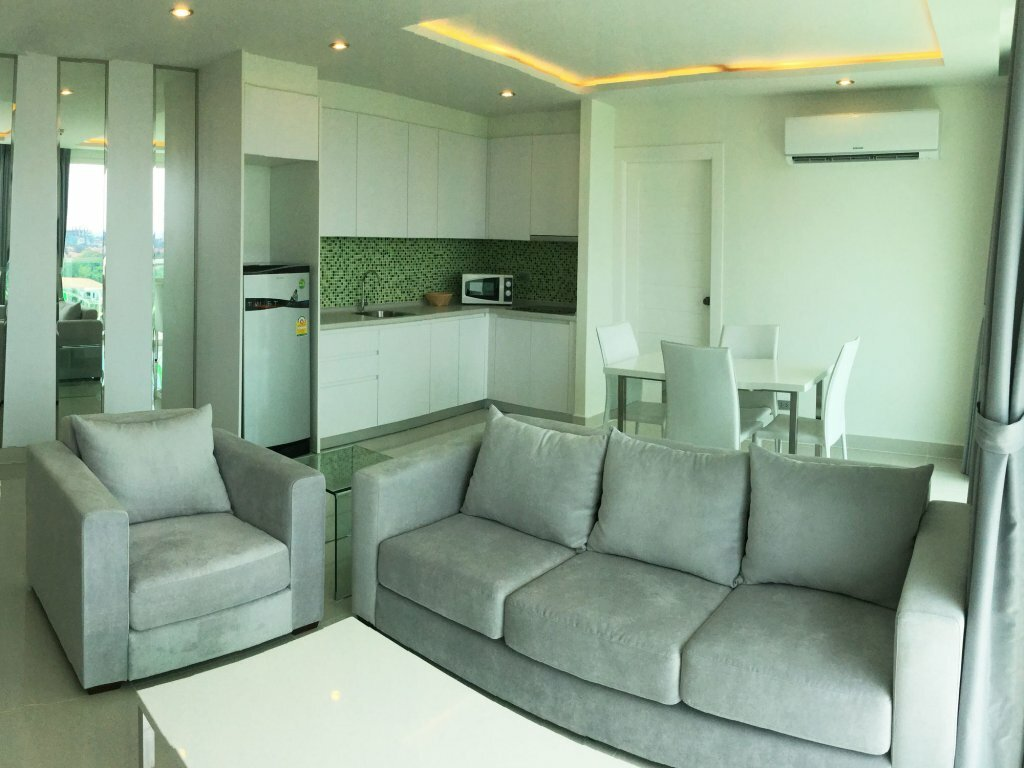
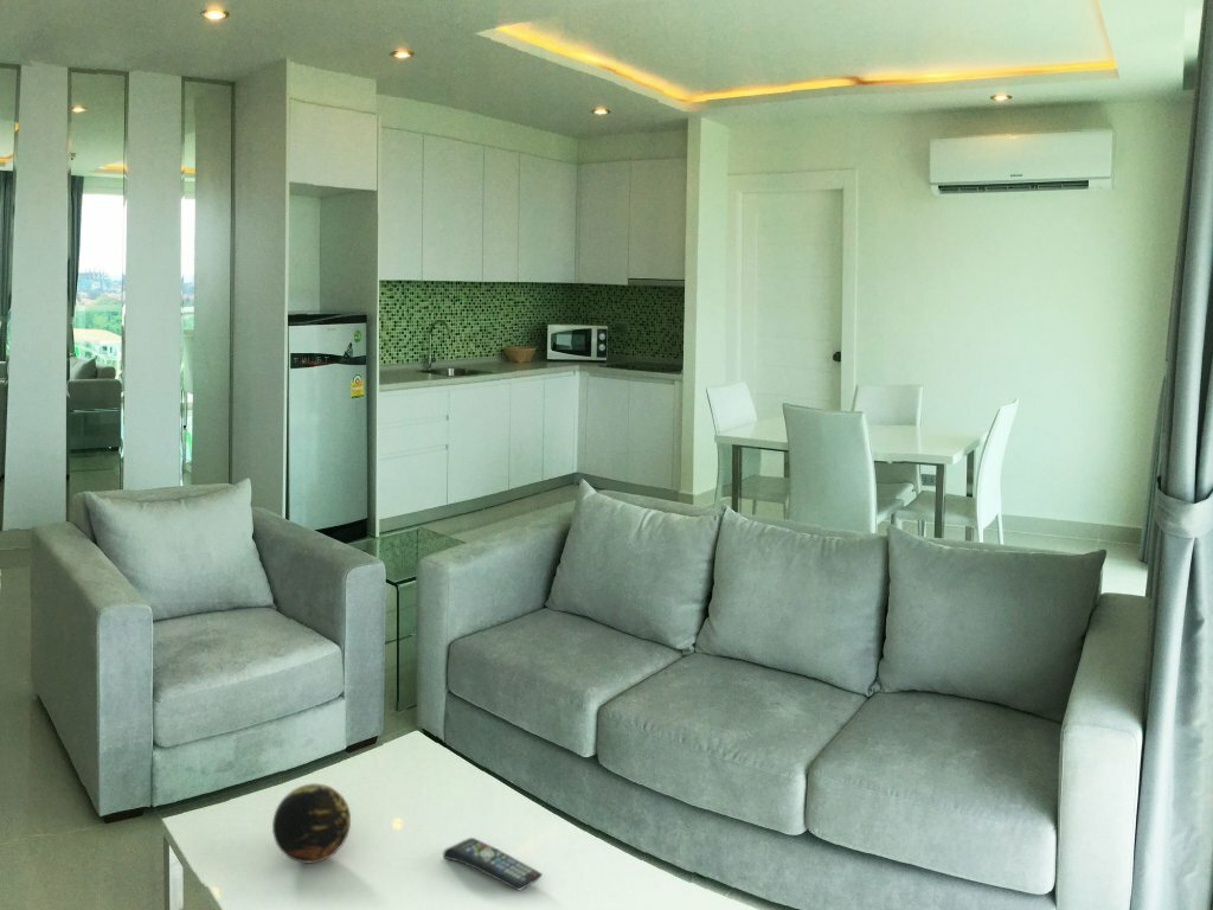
+ remote control [442,837,544,891]
+ decorative orb [271,782,352,864]
